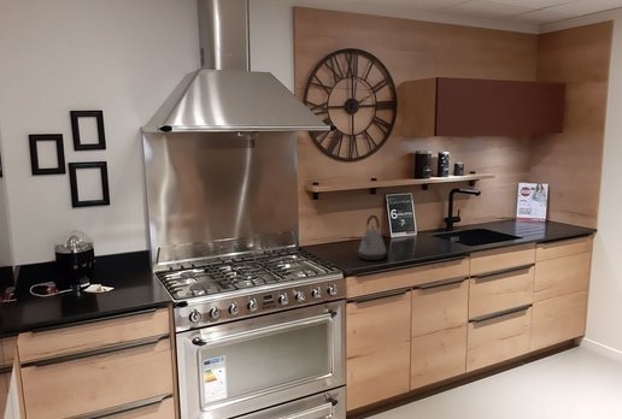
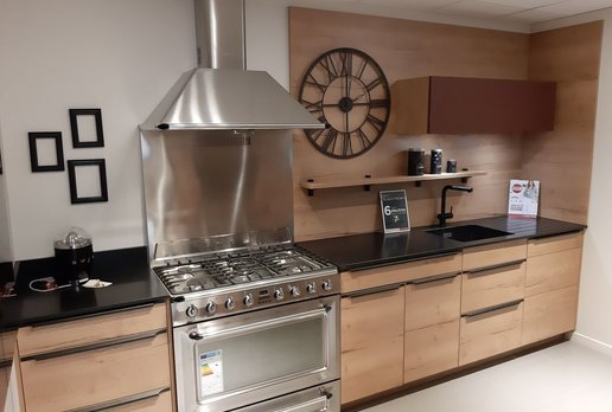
- kettle [357,214,387,261]
